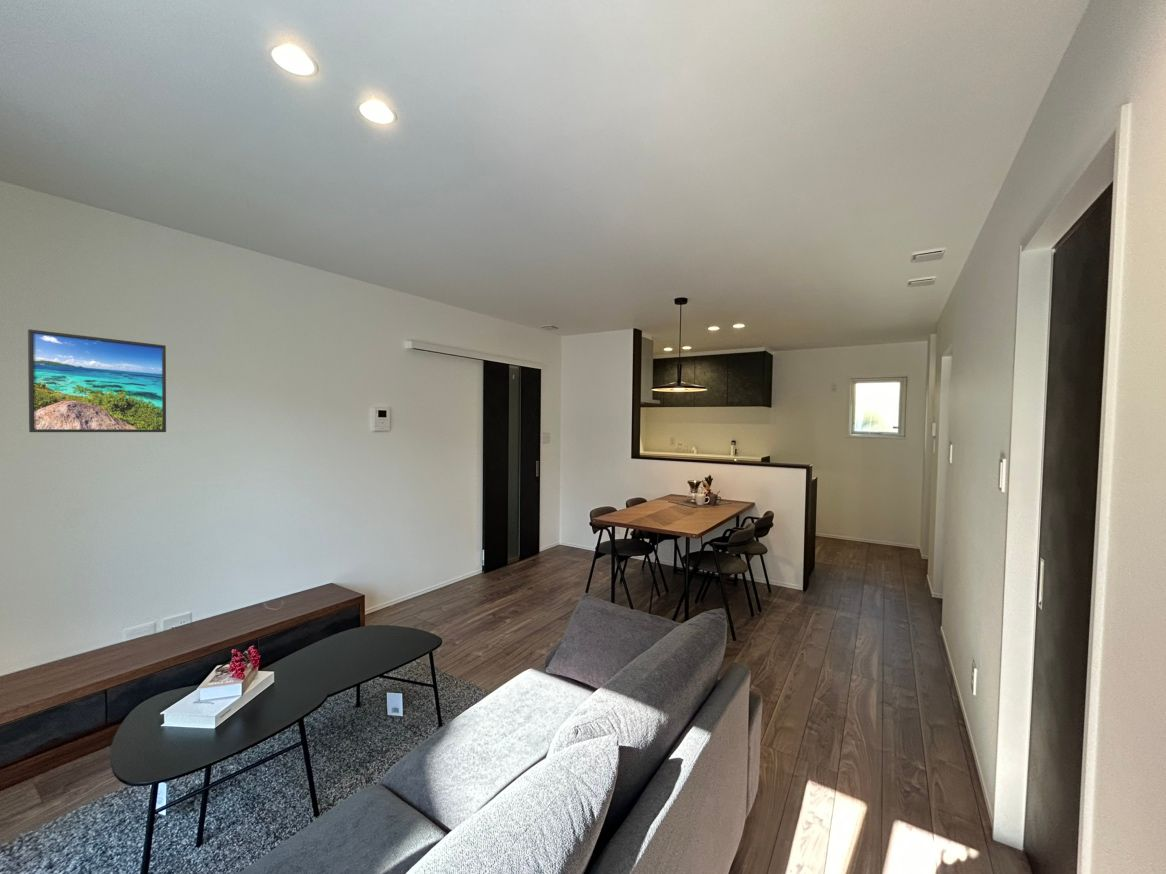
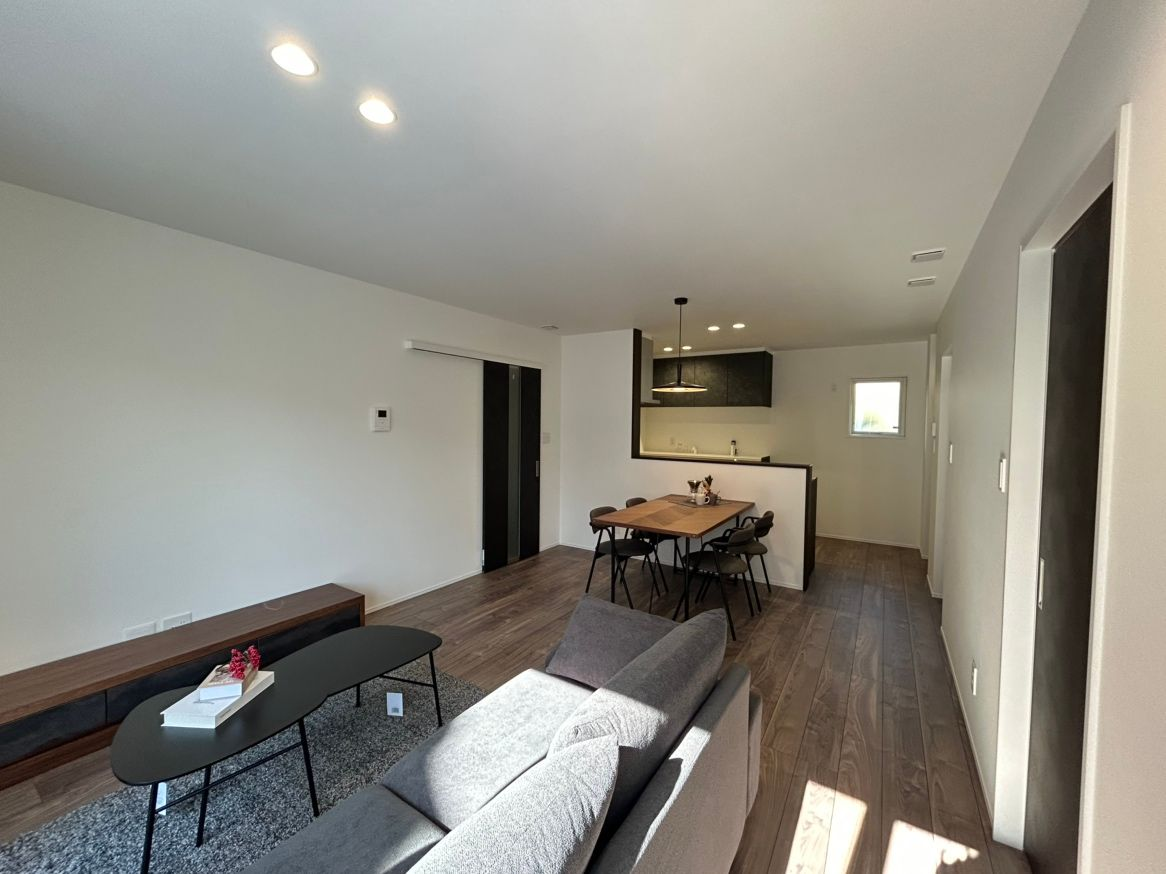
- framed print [27,328,167,433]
